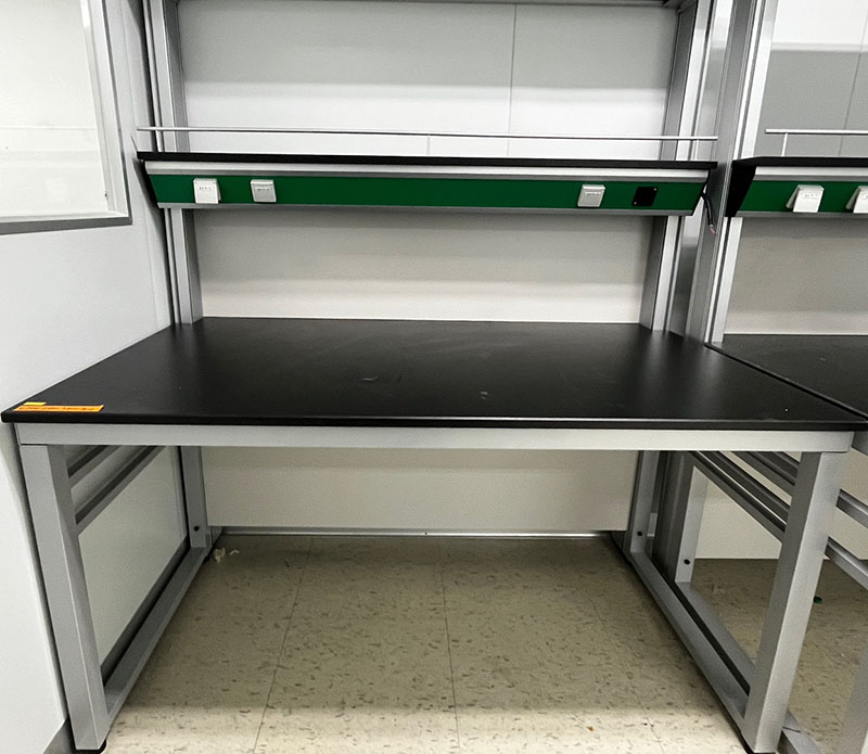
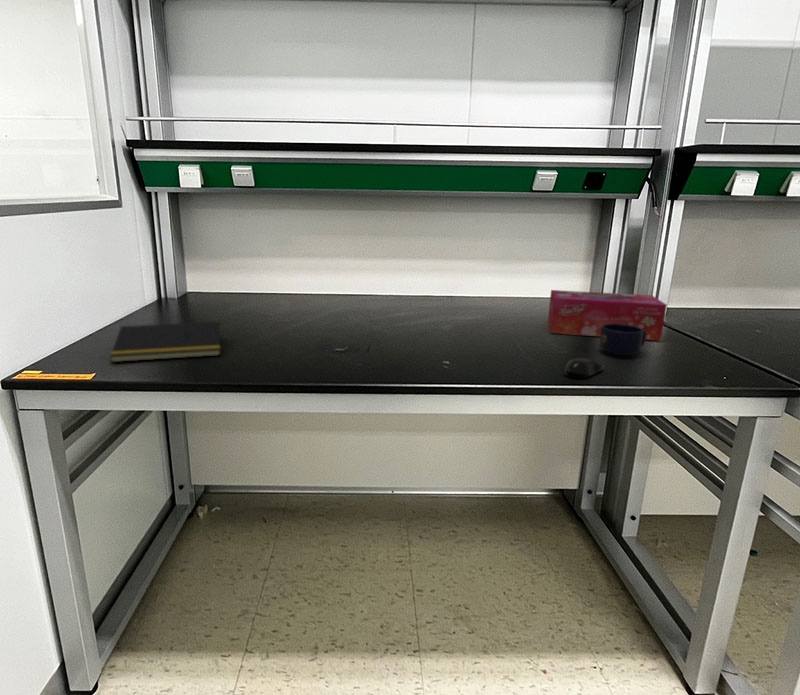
+ tissue box [547,289,668,342]
+ mug [599,324,646,357]
+ computer mouse [564,356,605,379]
+ notepad [109,321,221,363]
